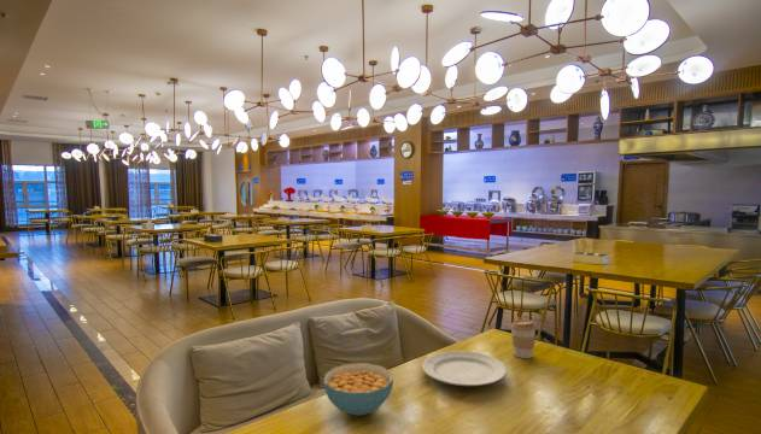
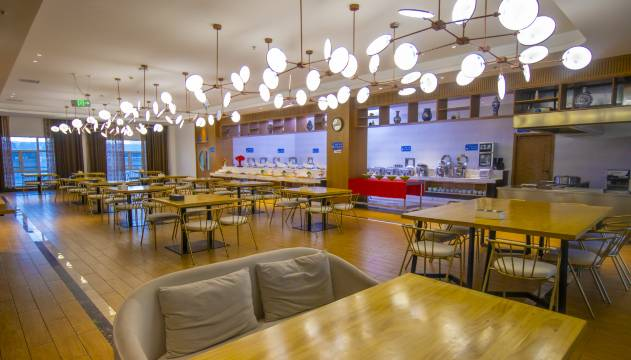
- chinaware [421,350,508,387]
- cereal bowl [323,362,394,417]
- coffee cup [509,318,538,359]
